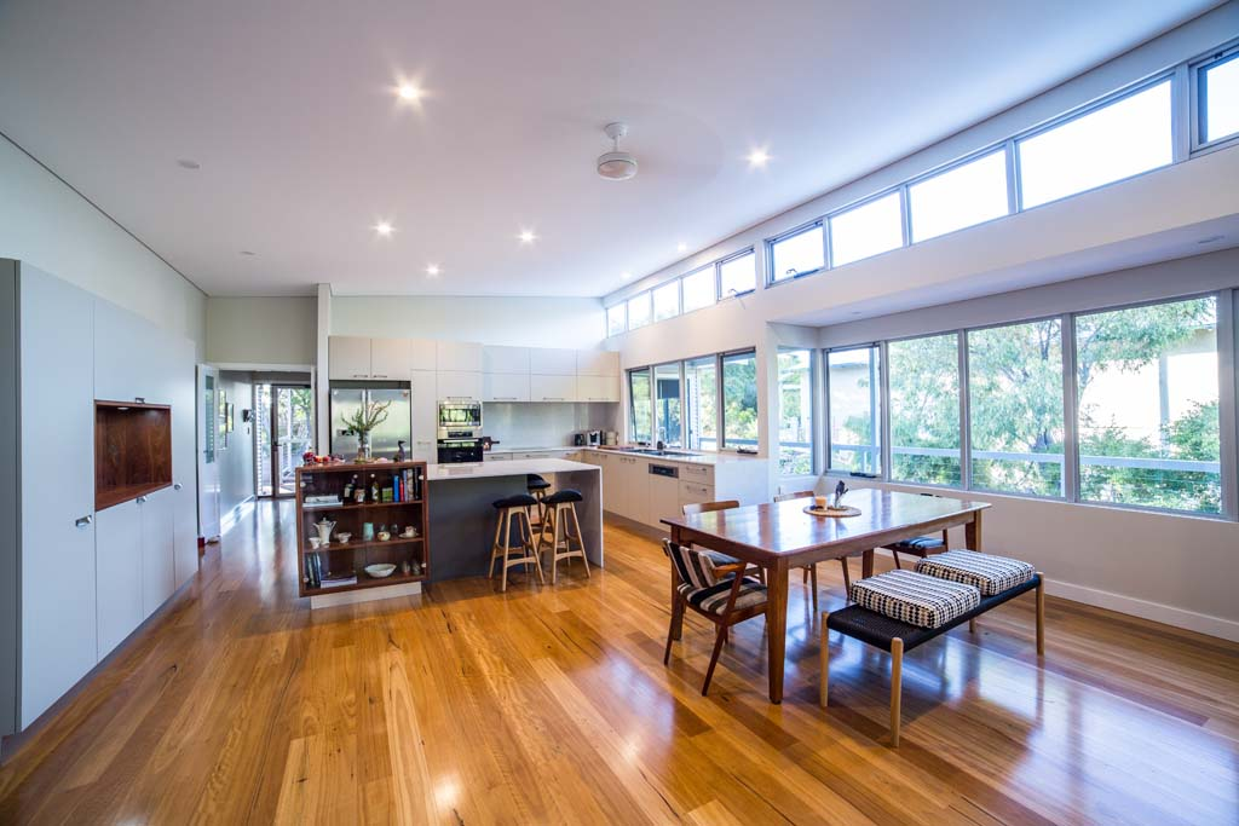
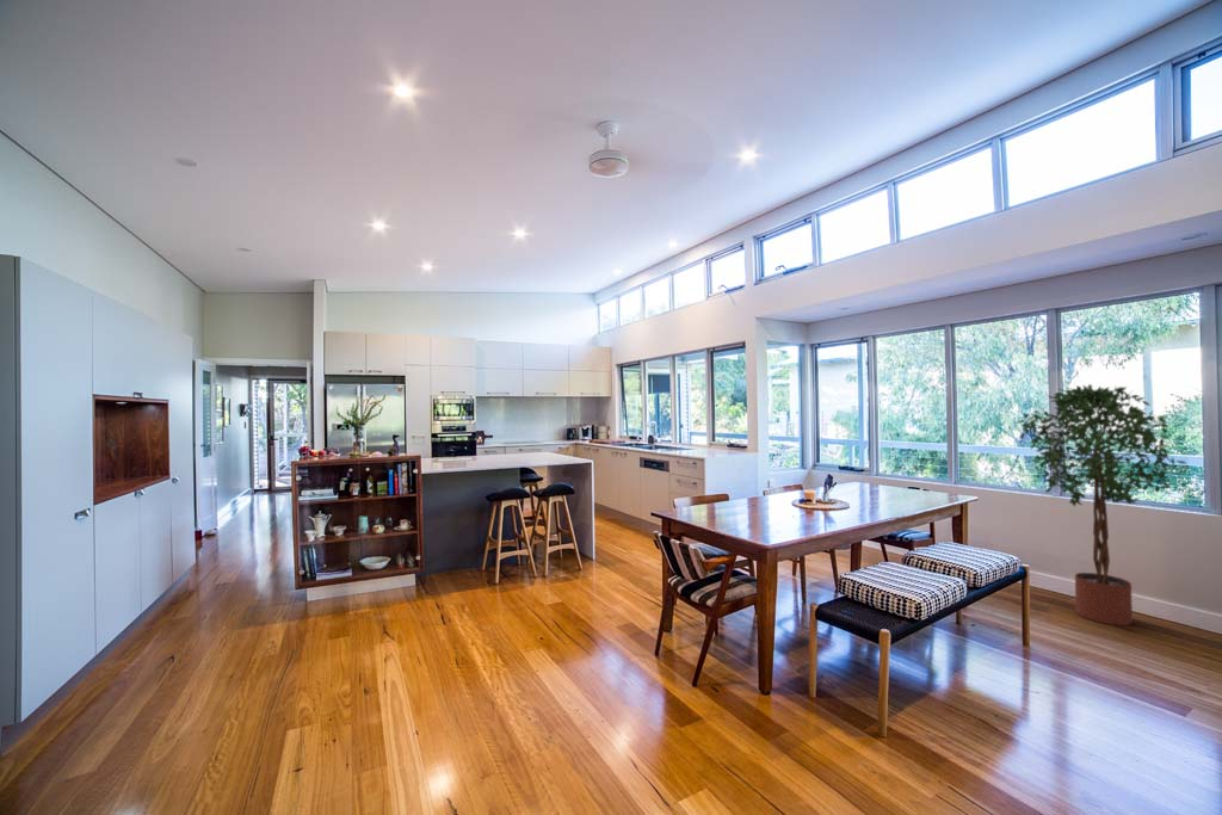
+ potted tree [1012,383,1187,626]
